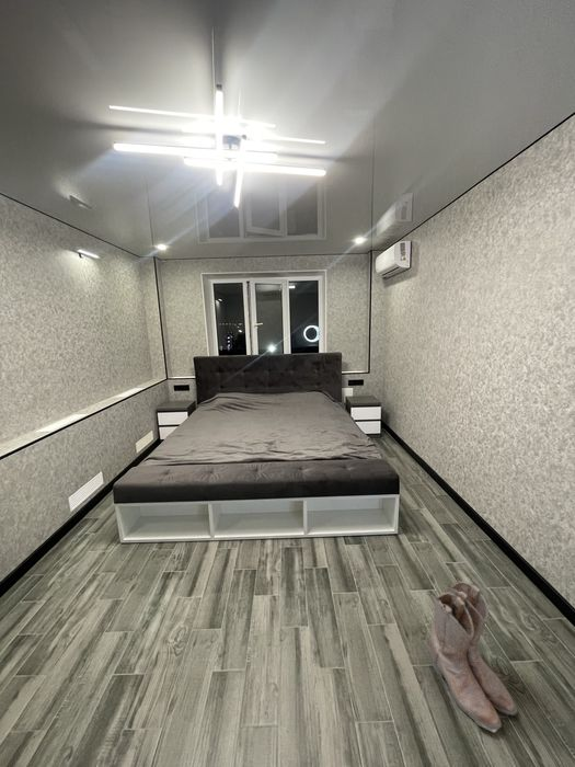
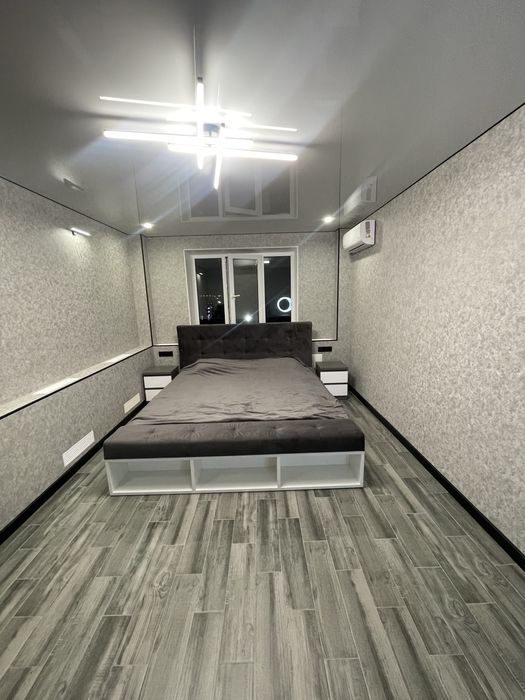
- boots [427,580,519,734]
